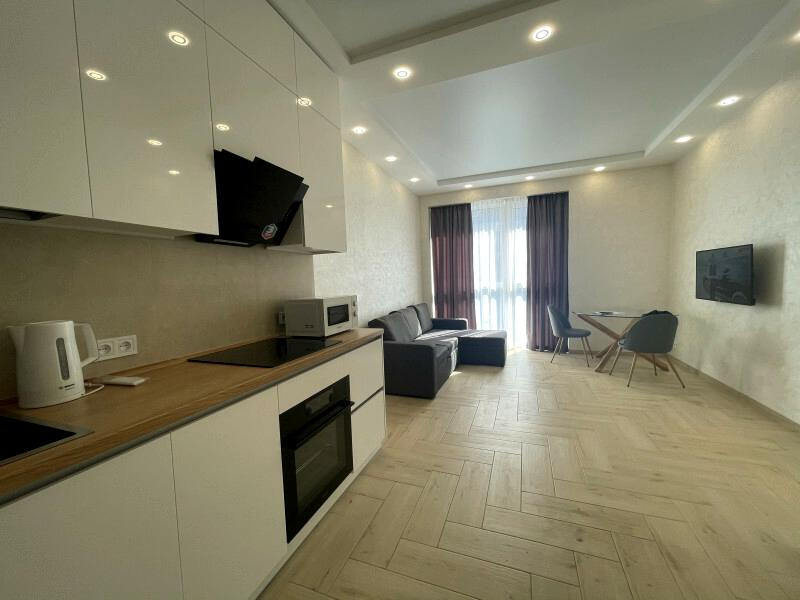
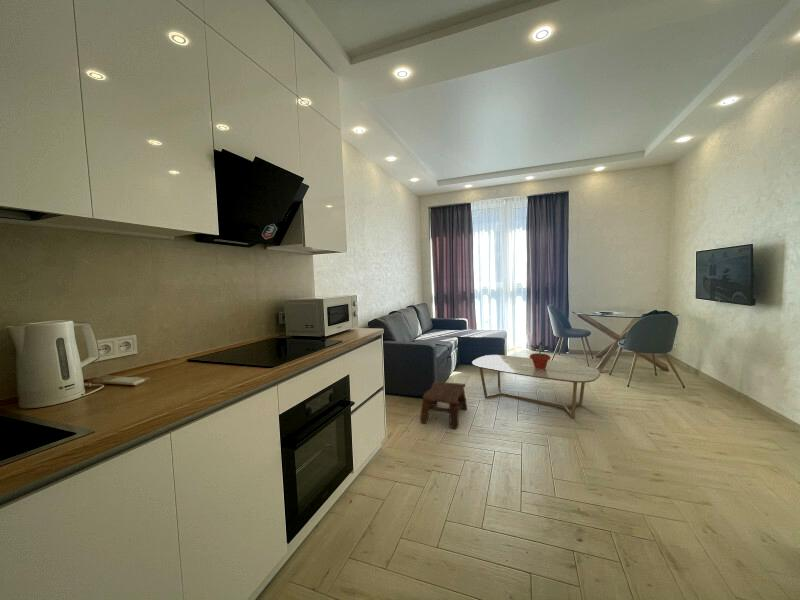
+ potted plant [529,339,552,370]
+ stool [419,381,468,429]
+ coffee table [471,354,602,419]
